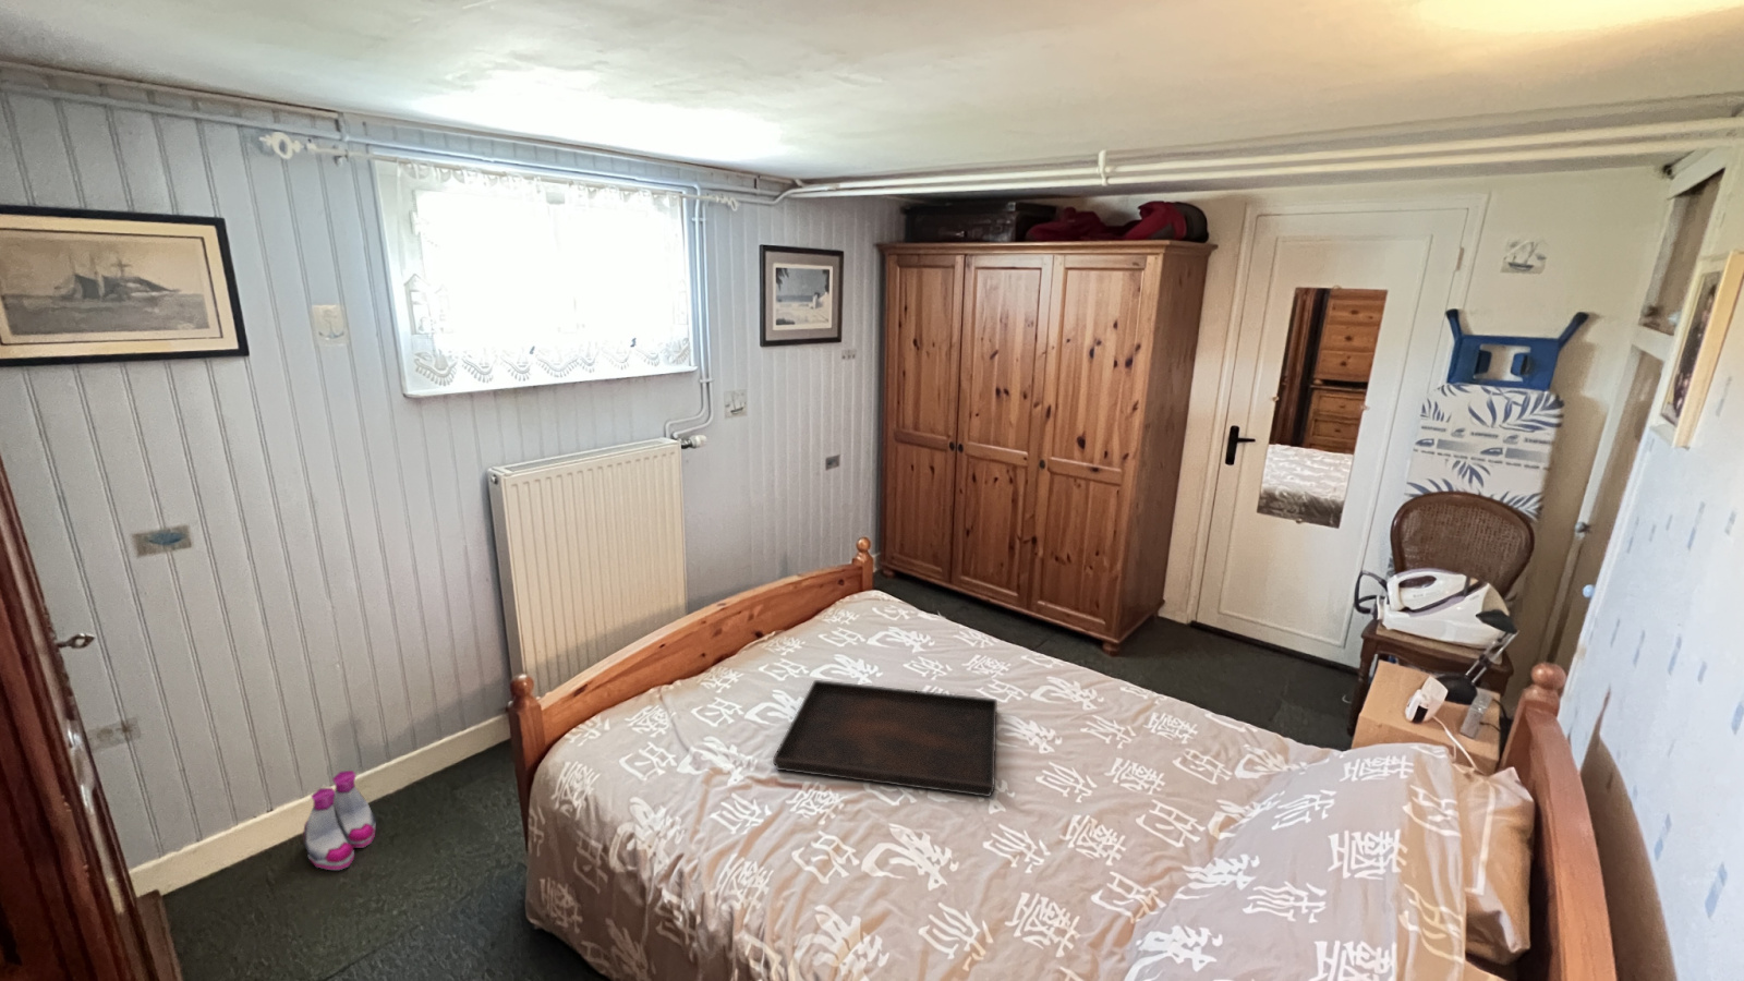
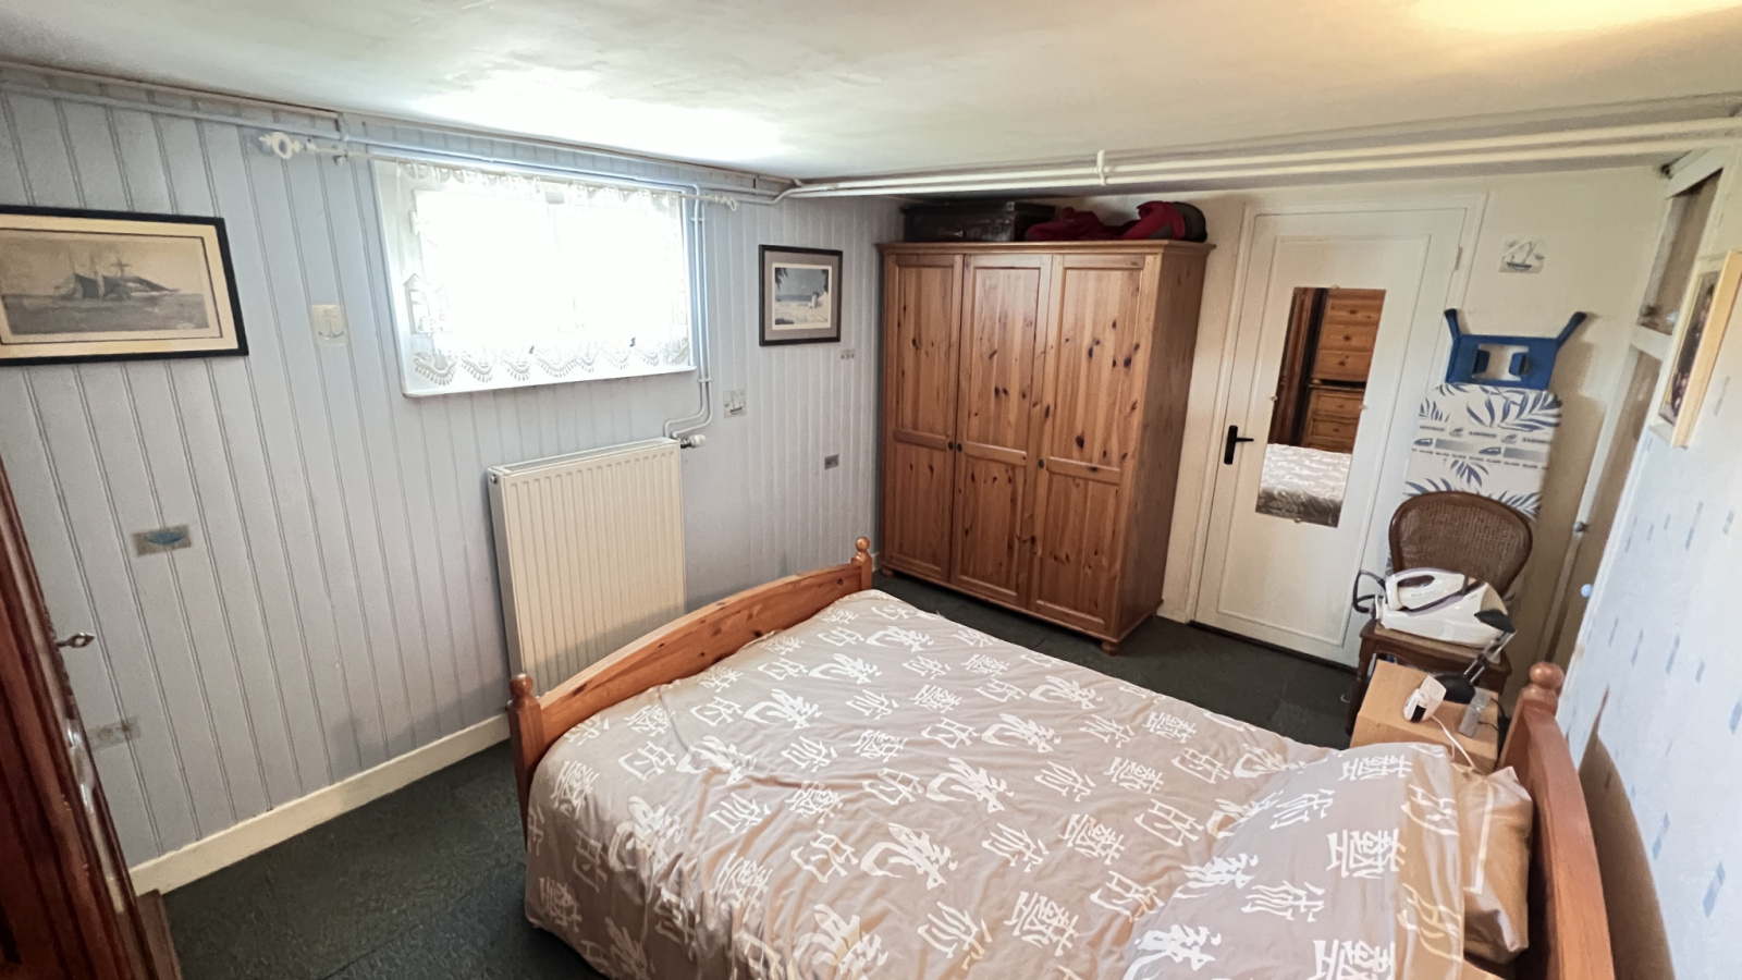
- serving tray [771,679,999,798]
- boots [303,769,377,871]
